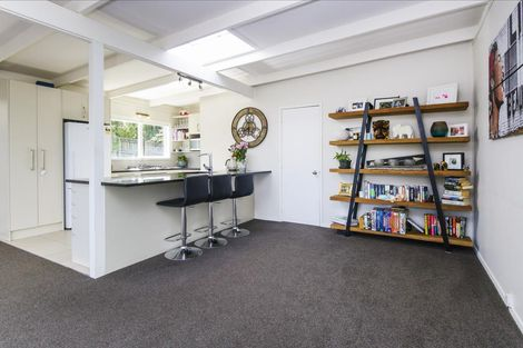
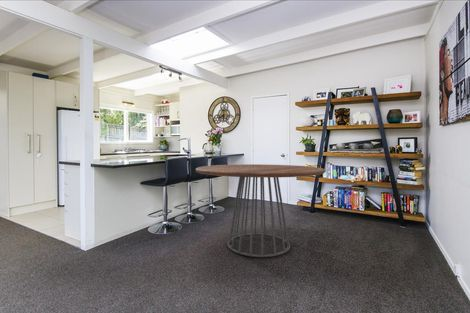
+ dining table [195,163,326,258]
